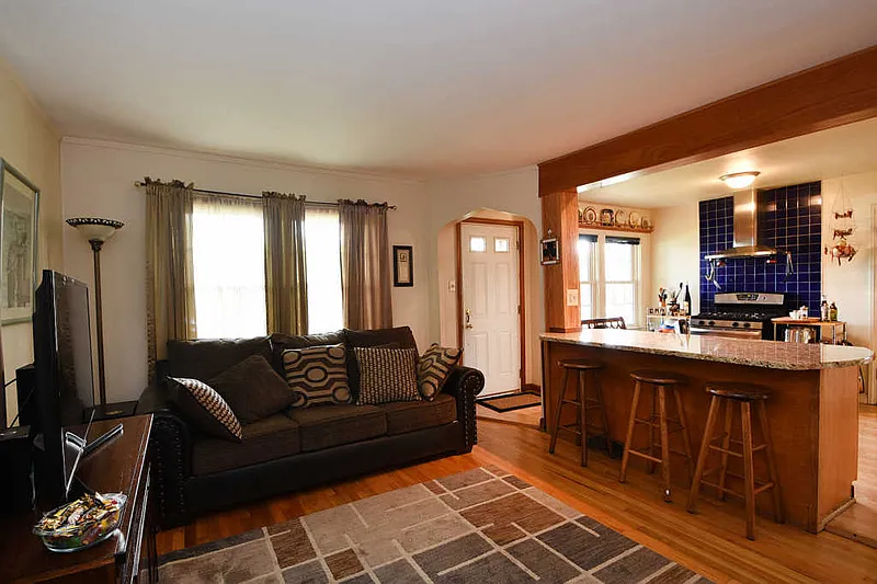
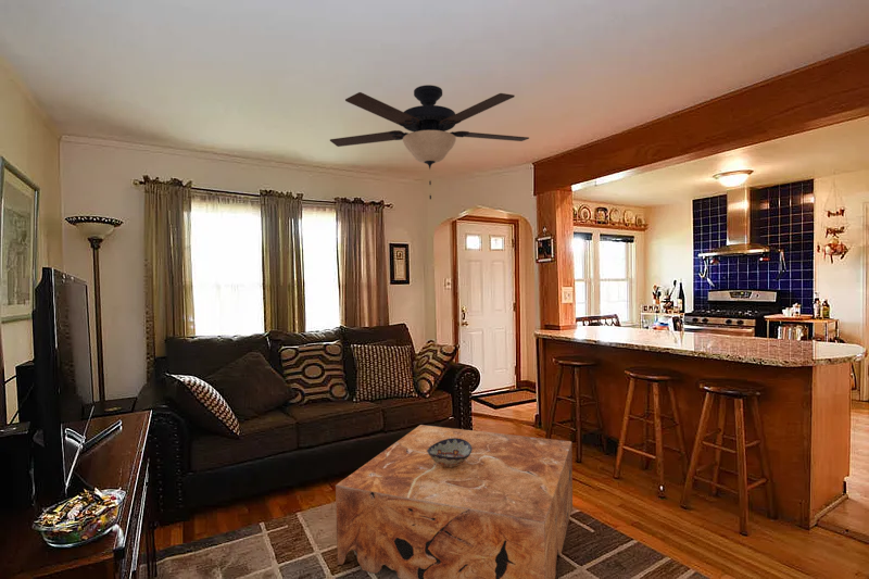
+ coffee table [335,424,574,579]
+ ceiling fan [329,84,530,200]
+ decorative bowl [427,438,473,467]
